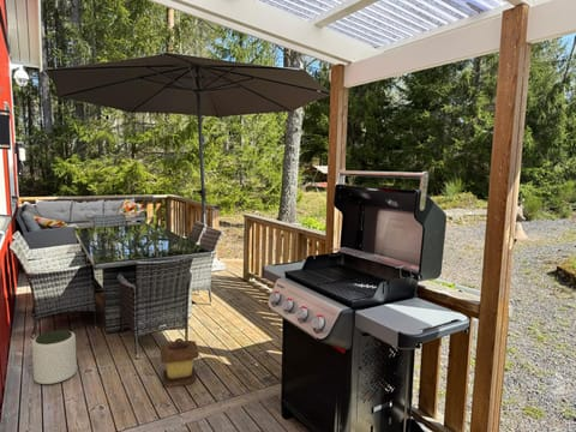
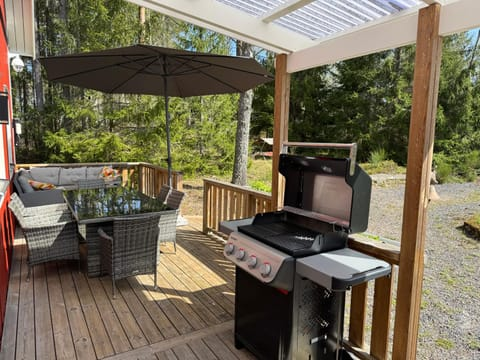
- plant pot [31,329,78,385]
- lantern [160,337,200,389]
